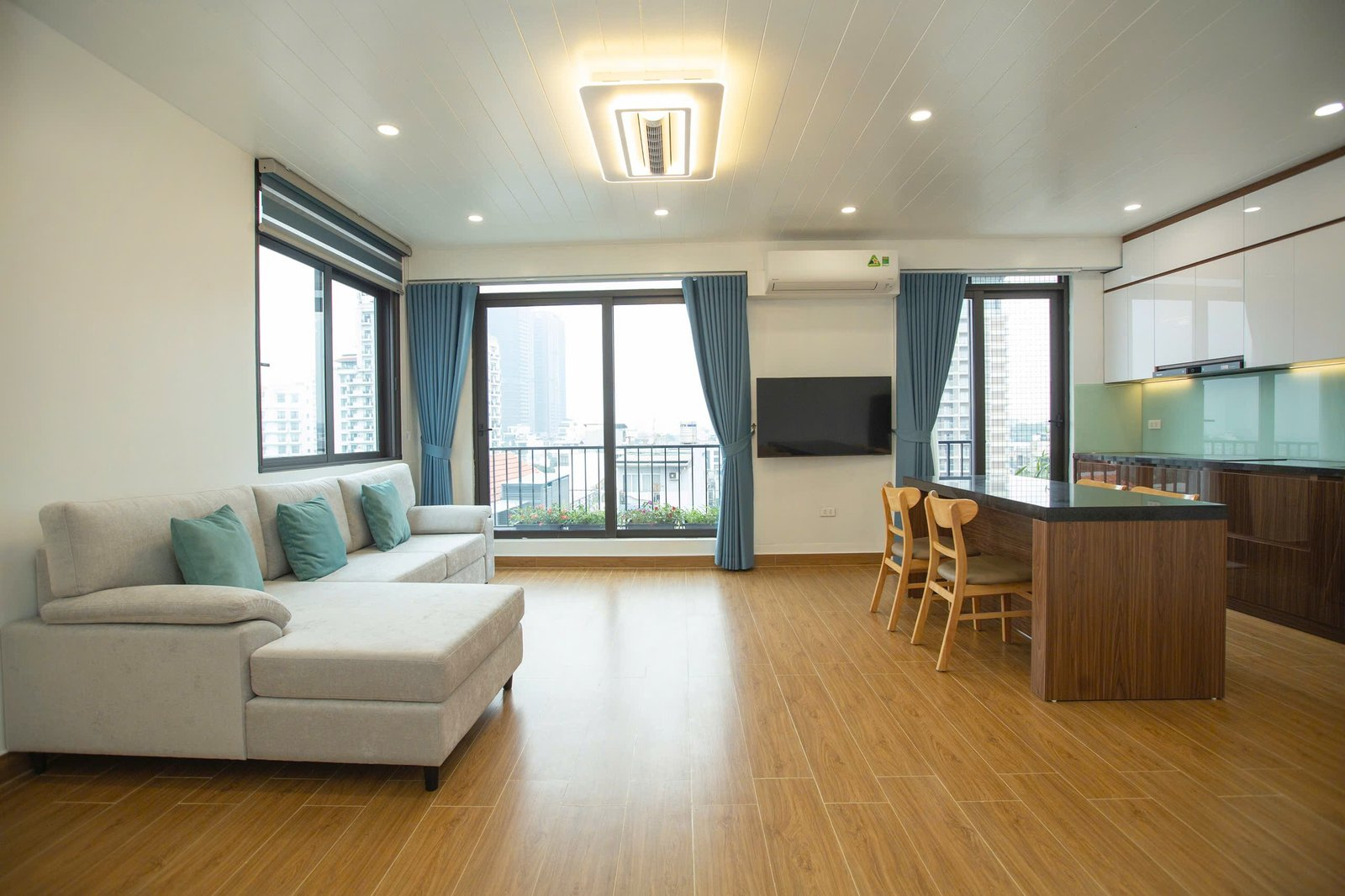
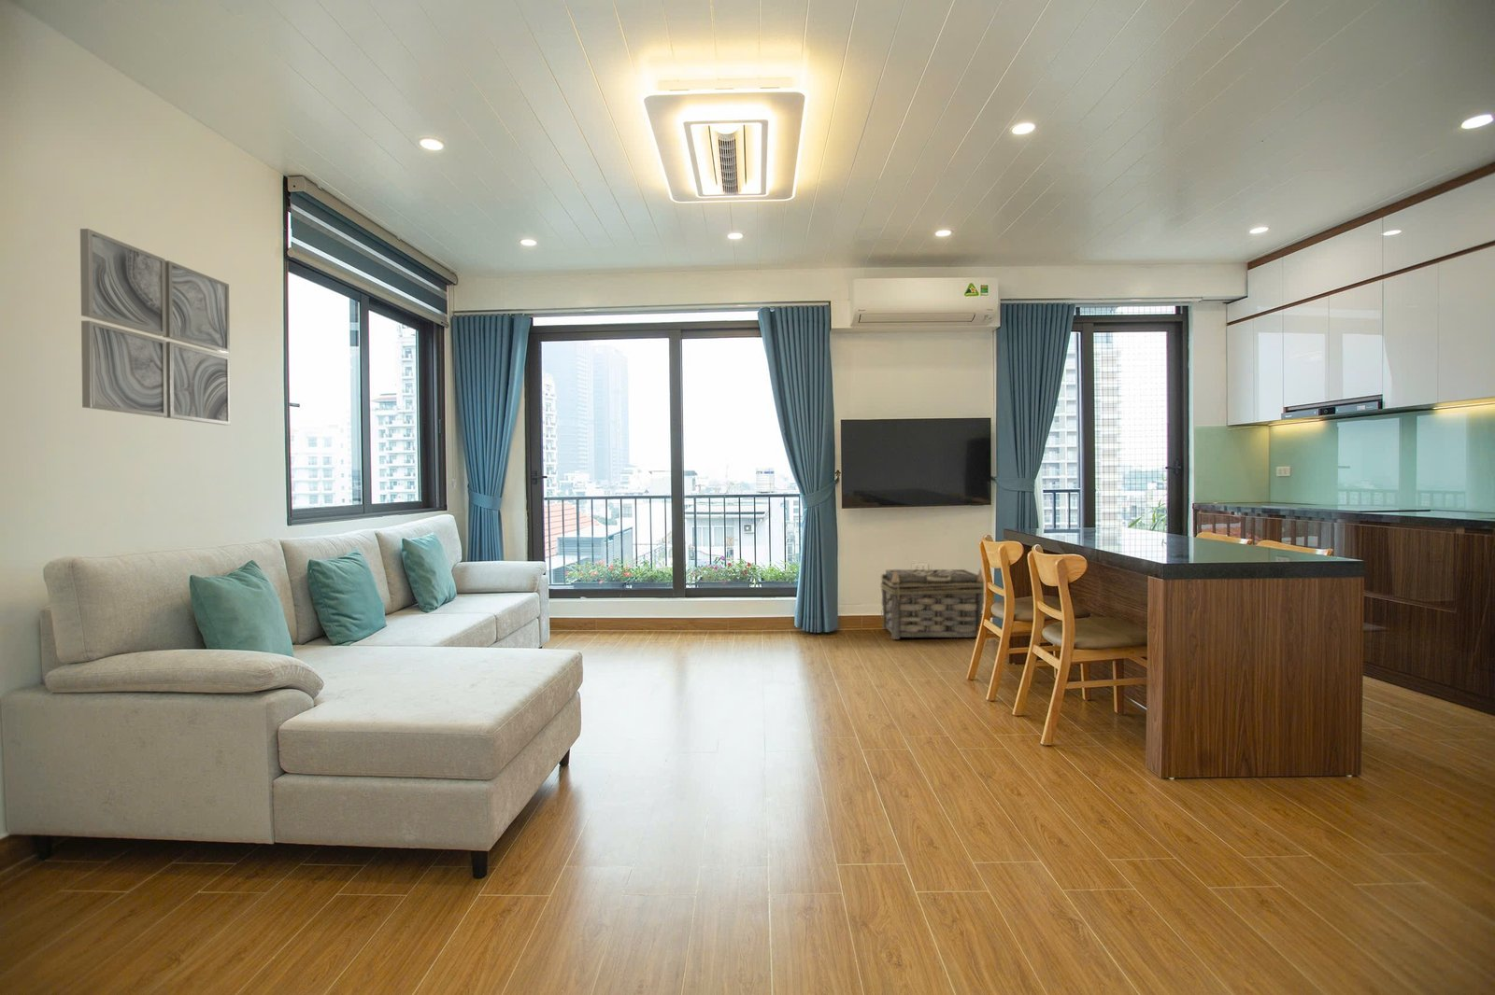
+ basket [880,567,985,641]
+ wall art [79,228,231,425]
